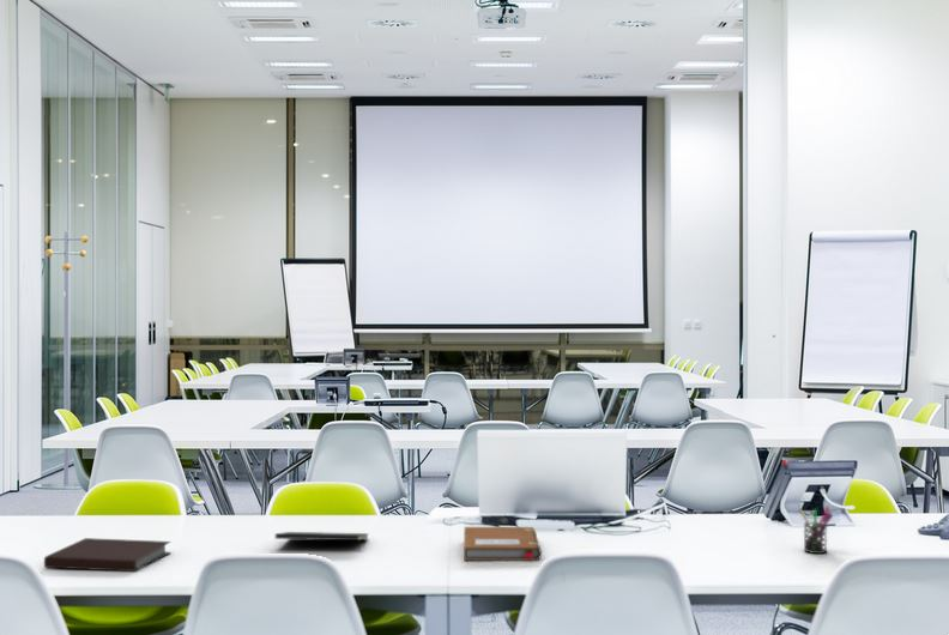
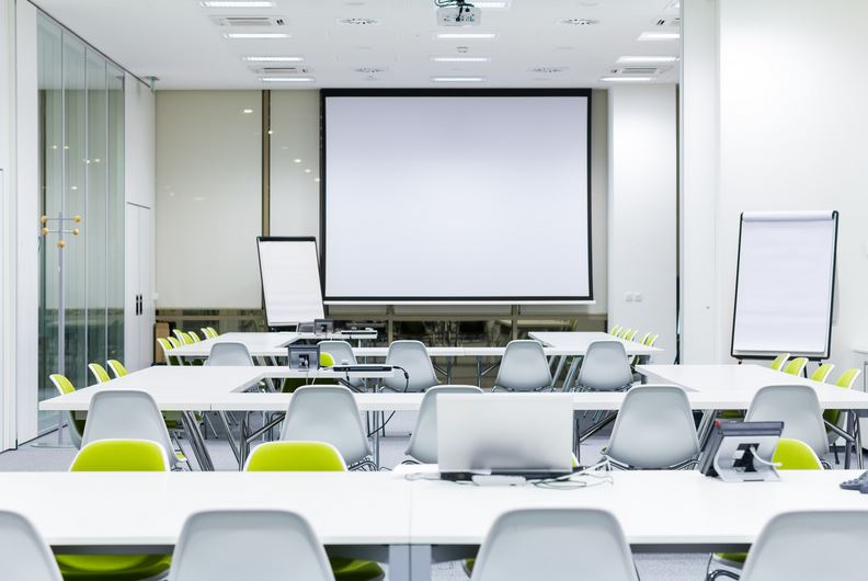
- notebook [43,537,173,573]
- notepad [274,531,369,552]
- notebook [463,526,543,562]
- pen holder [798,504,834,555]
